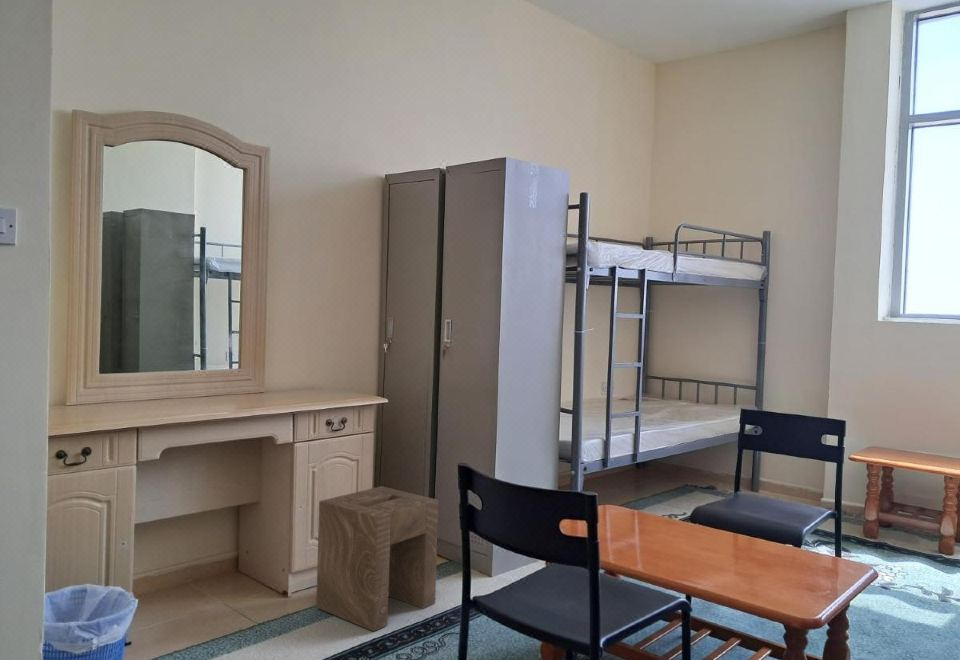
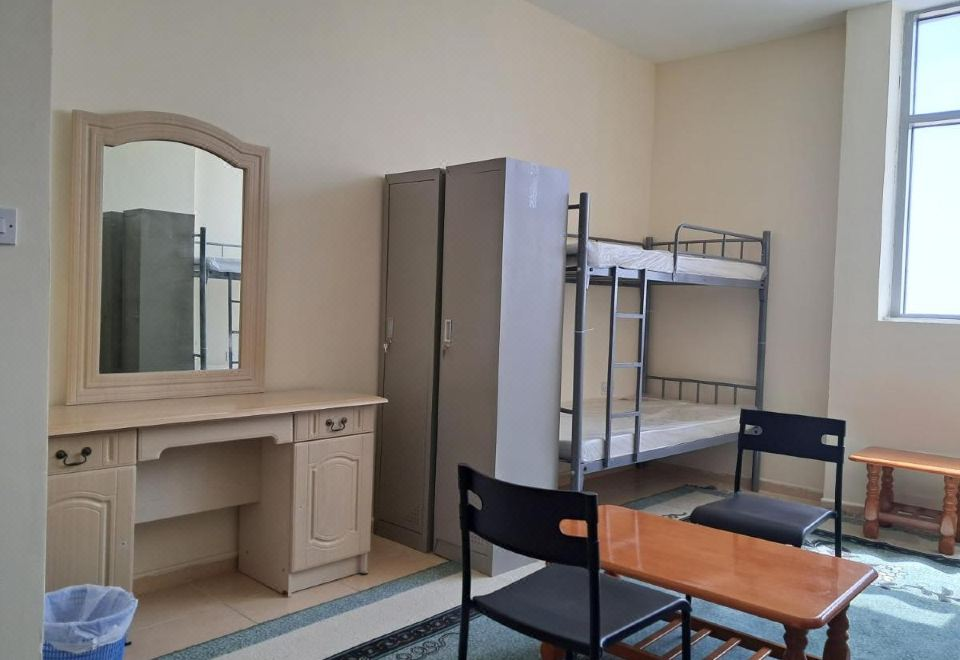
- stool [315,485,439,632]
